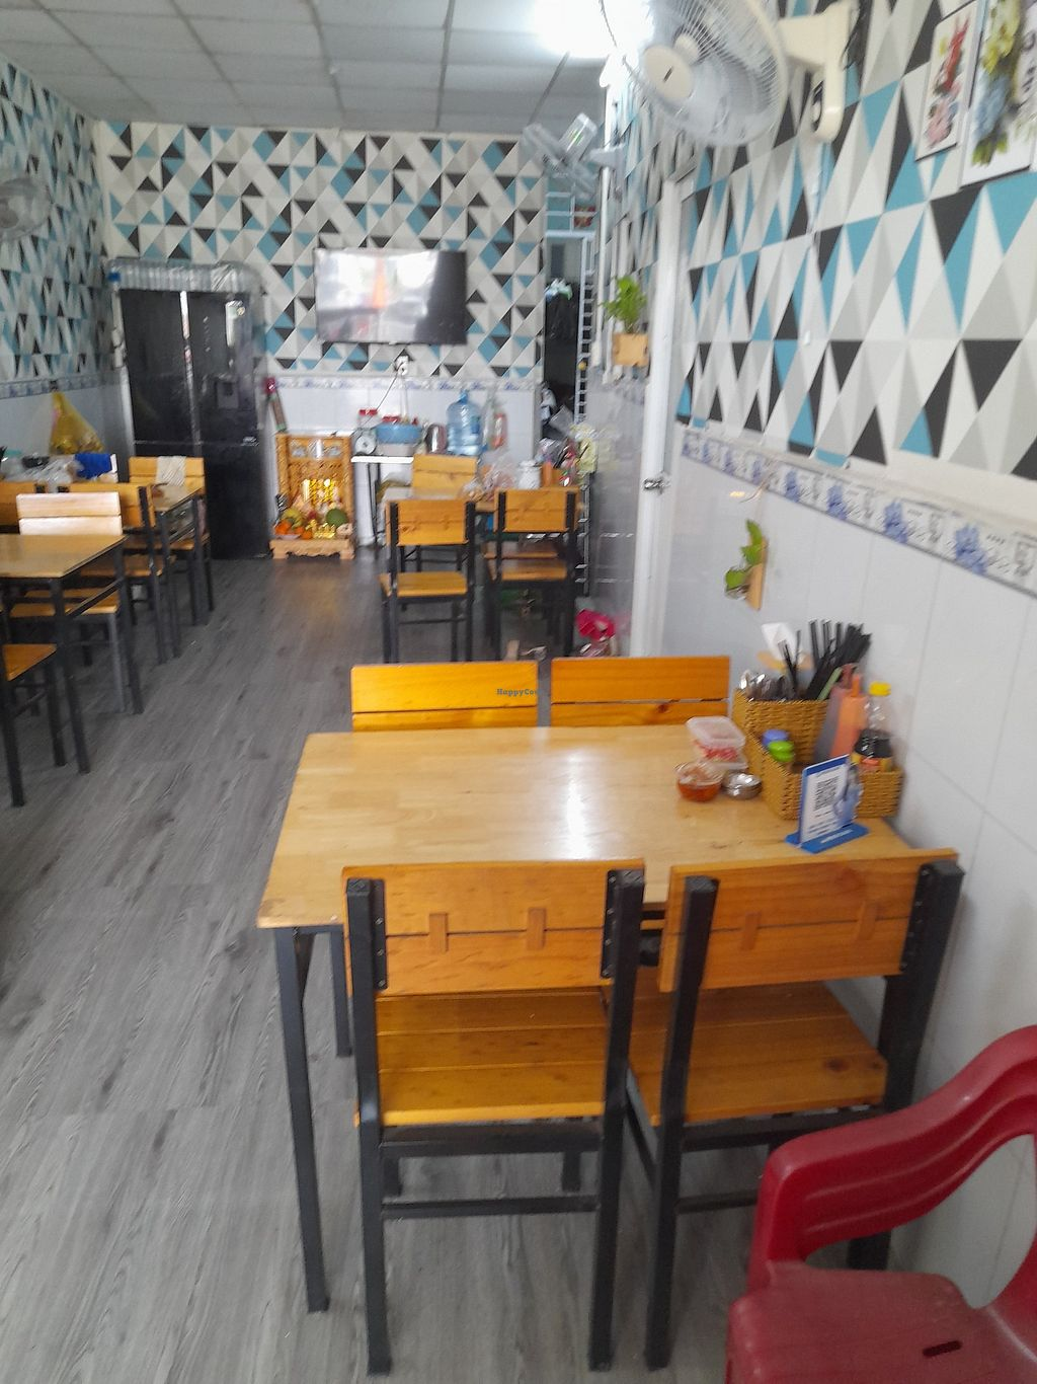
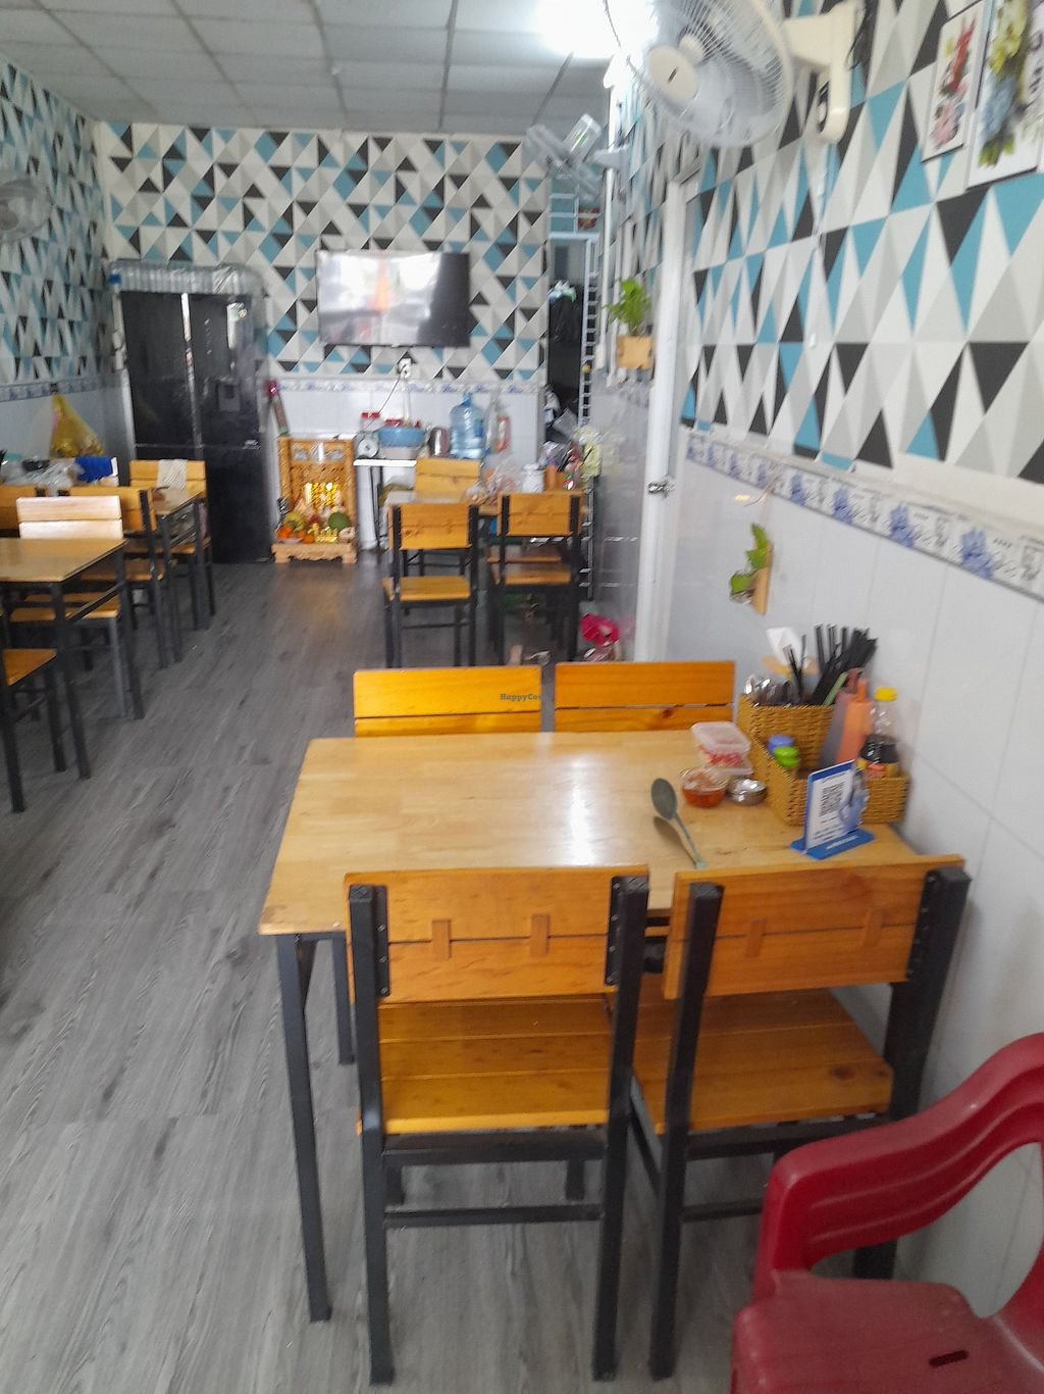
+ soupspoon [649,777,707,870]
